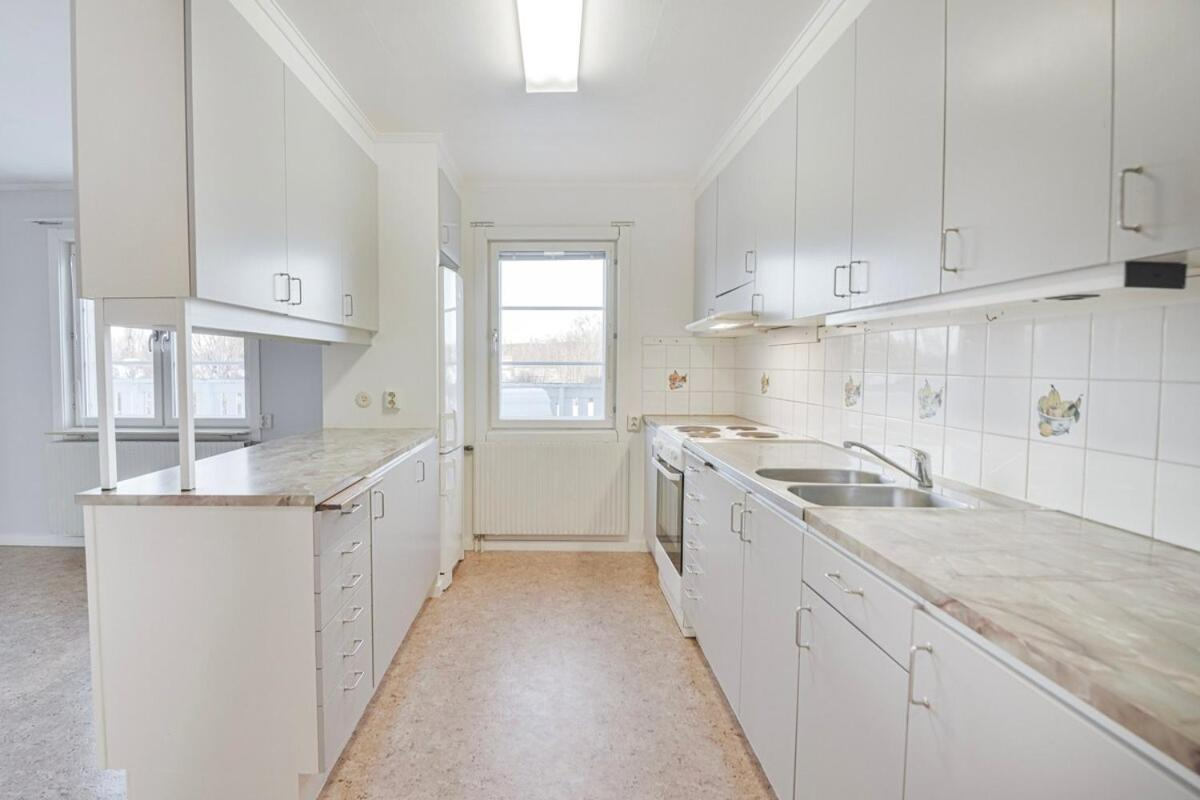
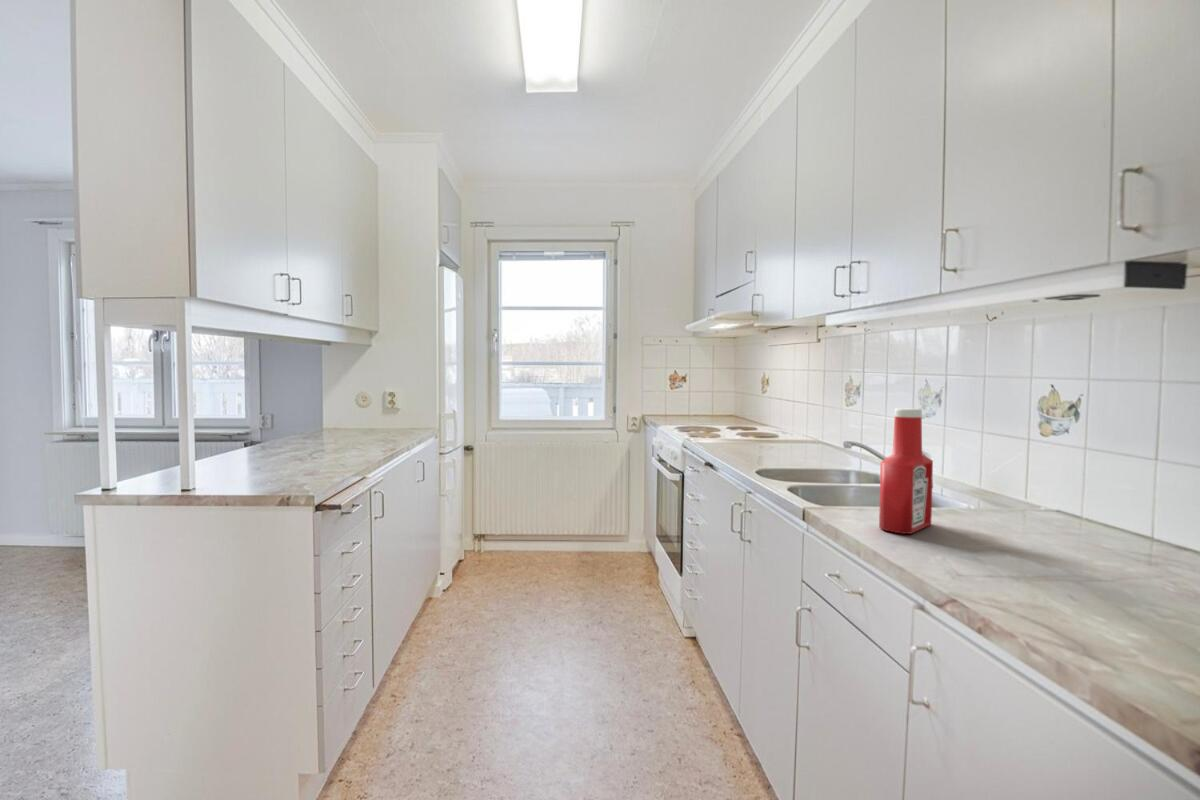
+ soap bottle [878,407,934,535]
